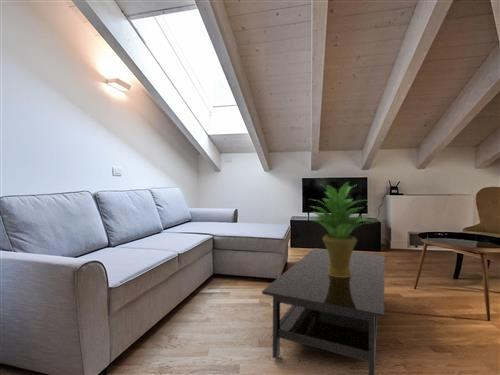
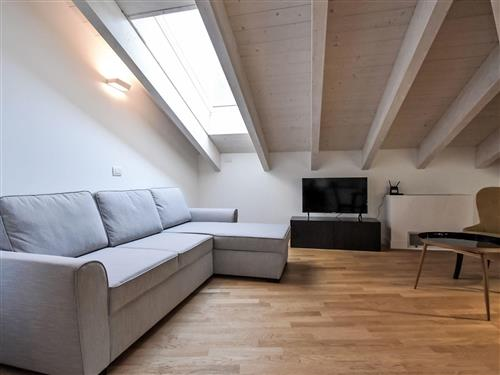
- coffee table [261,247,386,375]
- potted plant [303,181,377,277]
